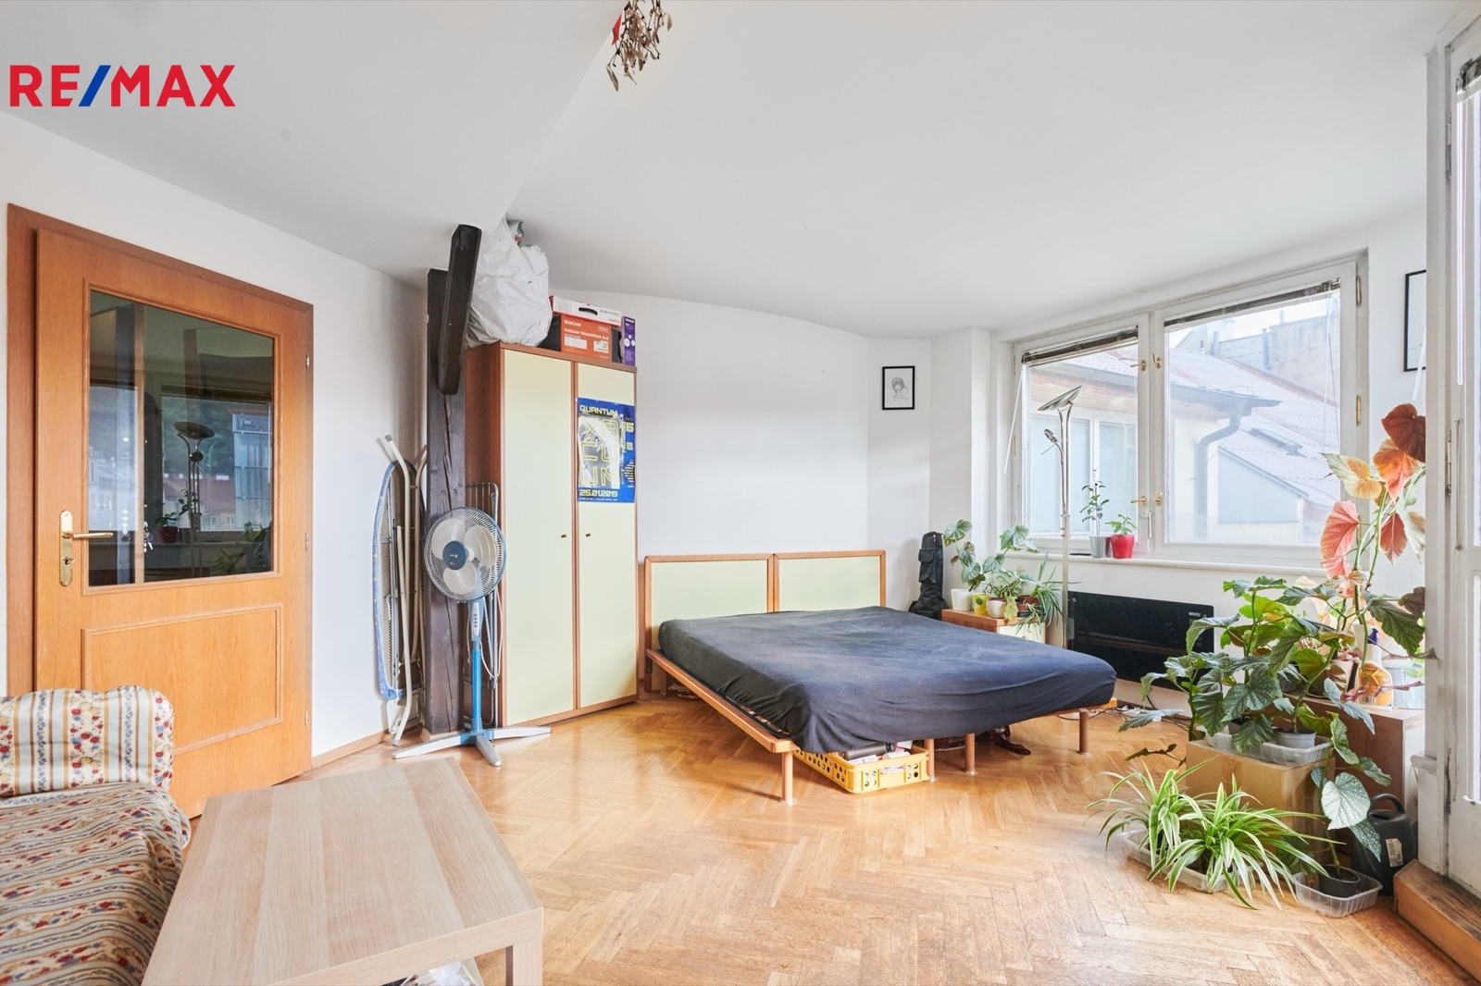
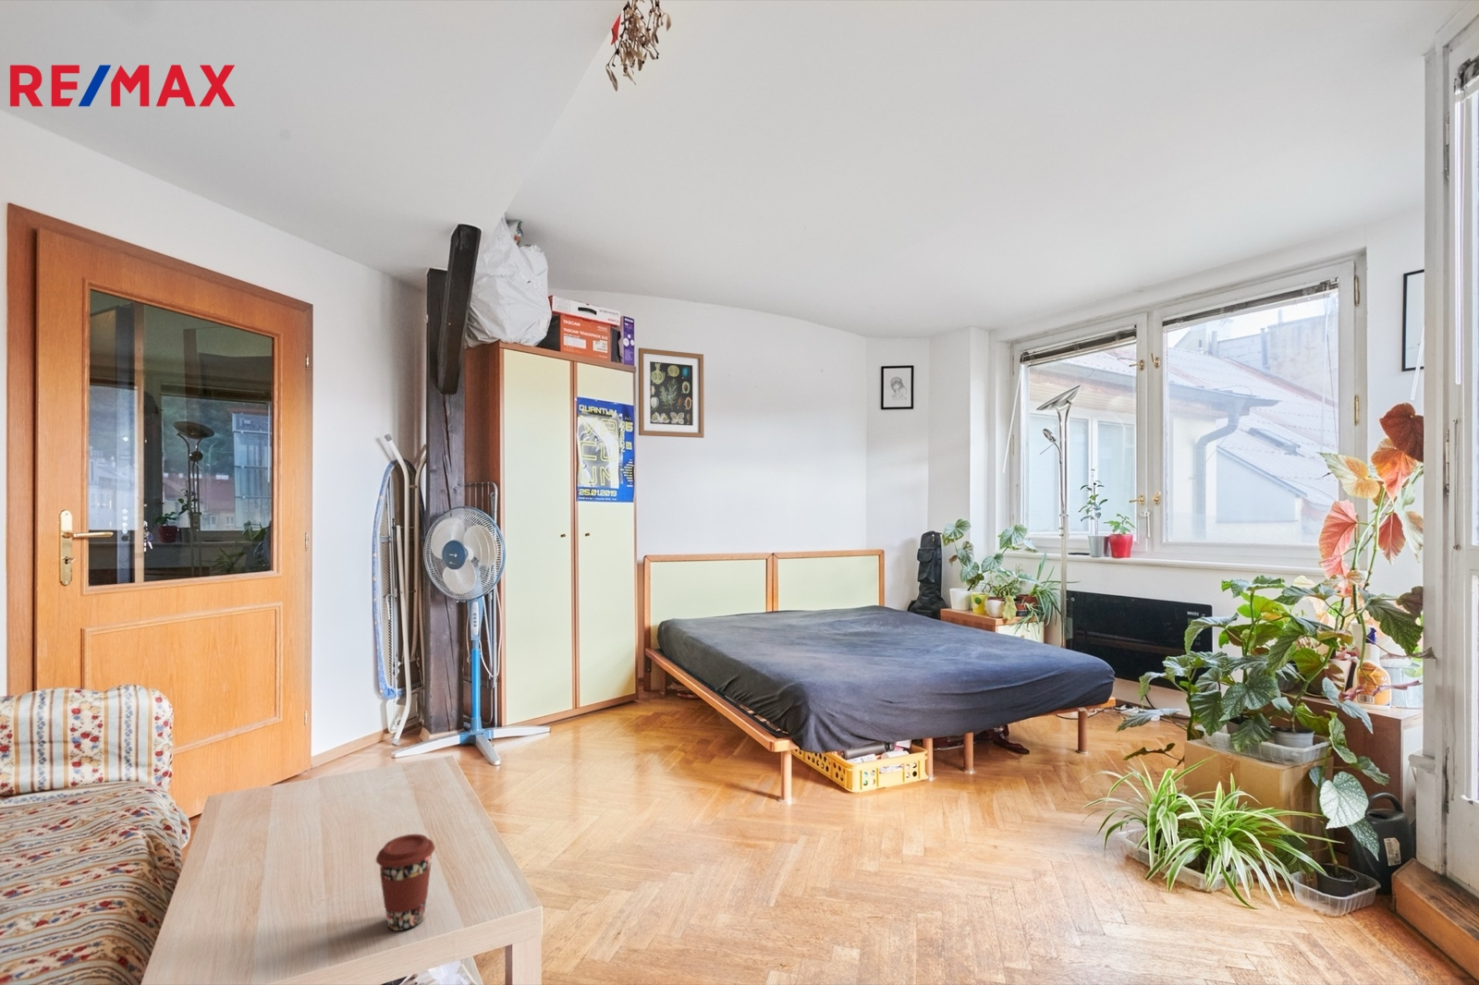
+ coffee cup [375,833,437,931]
+ wall art [638,347,705,439]
